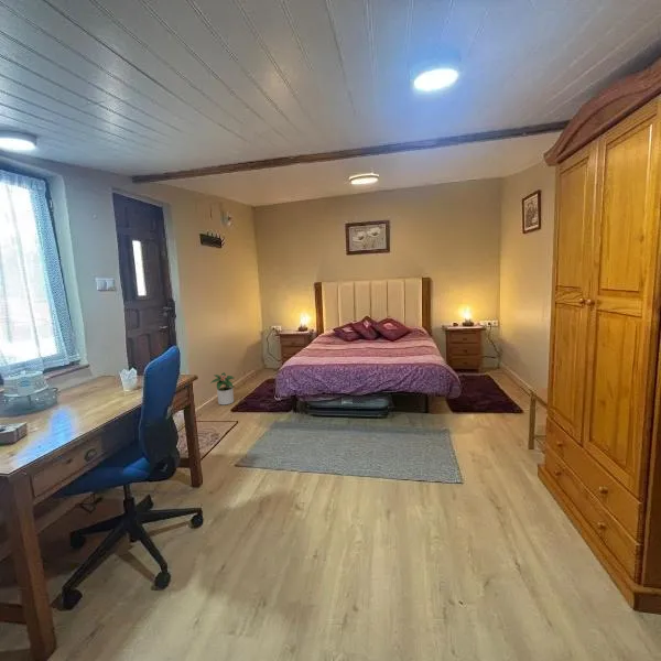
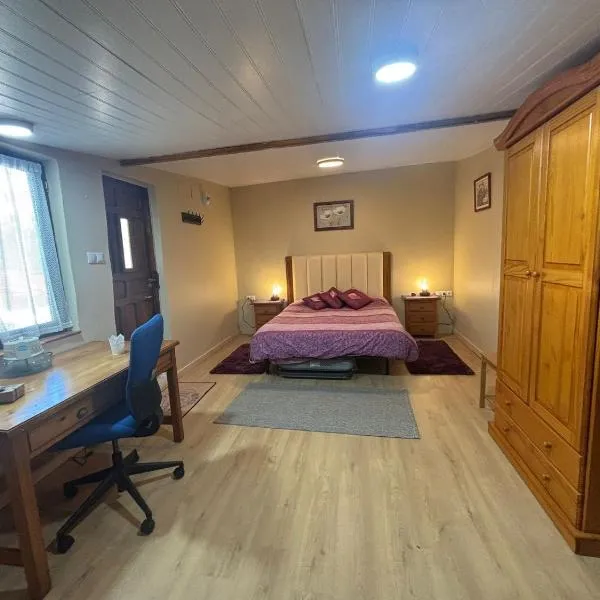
- potted plant [209,371,235,405]
